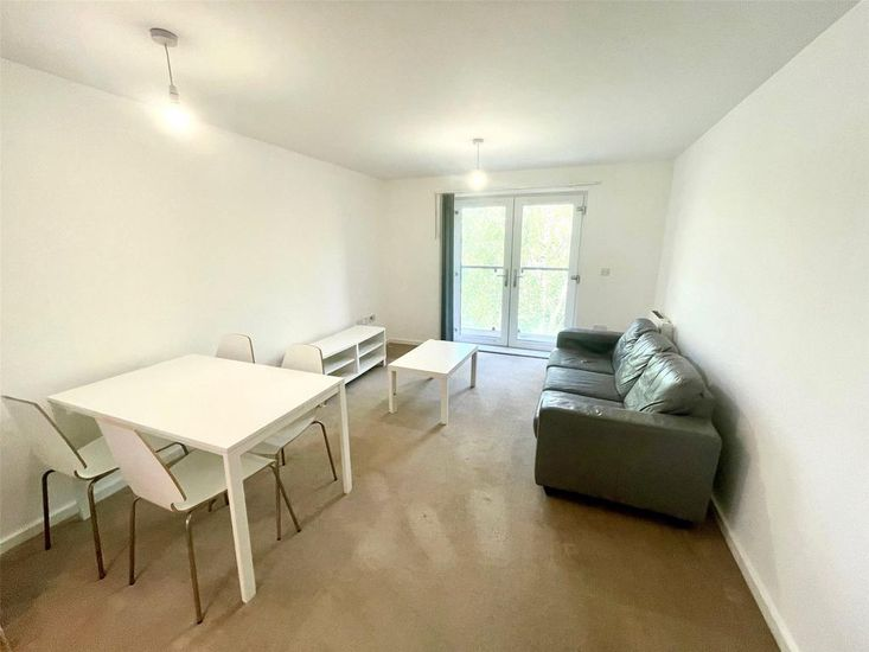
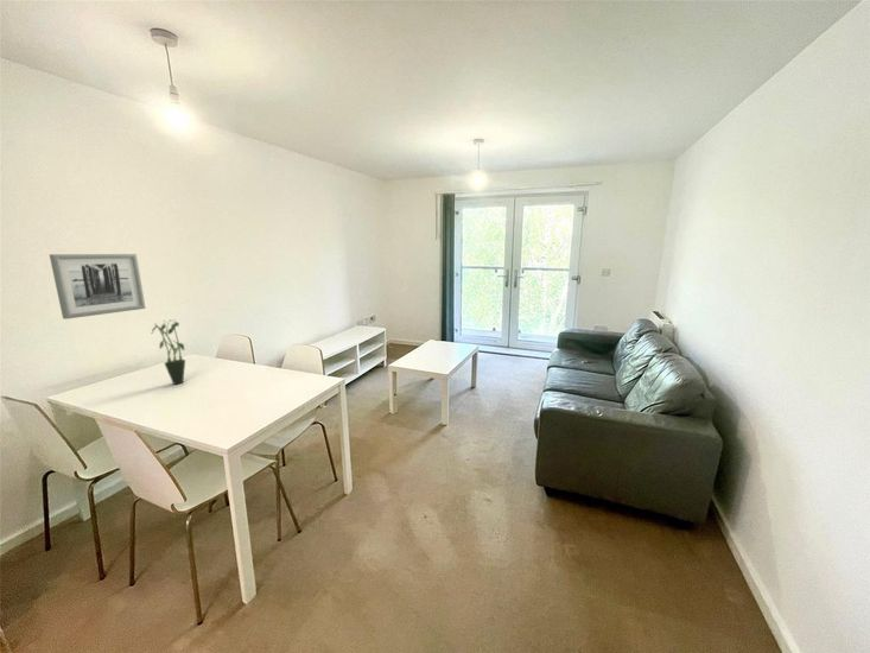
+ potted plant [150,319,186,386]
+ wall art [49,253,147,321]
